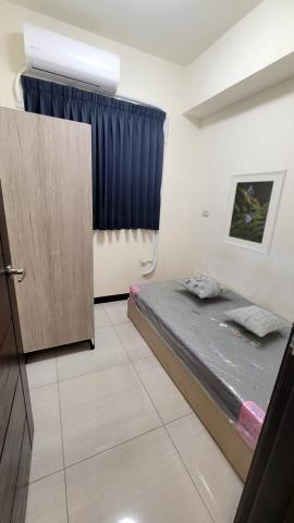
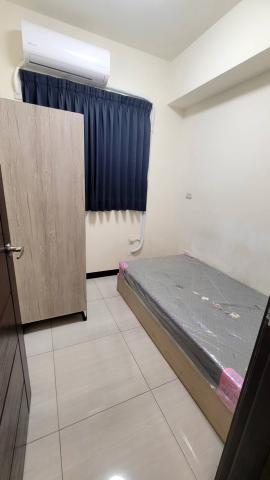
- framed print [220,168,289,256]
- decorative pillow [174,275,234,300]
- pillow [223,303,293,338]
